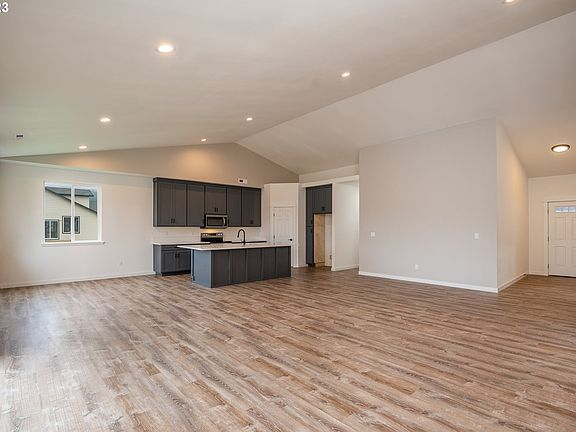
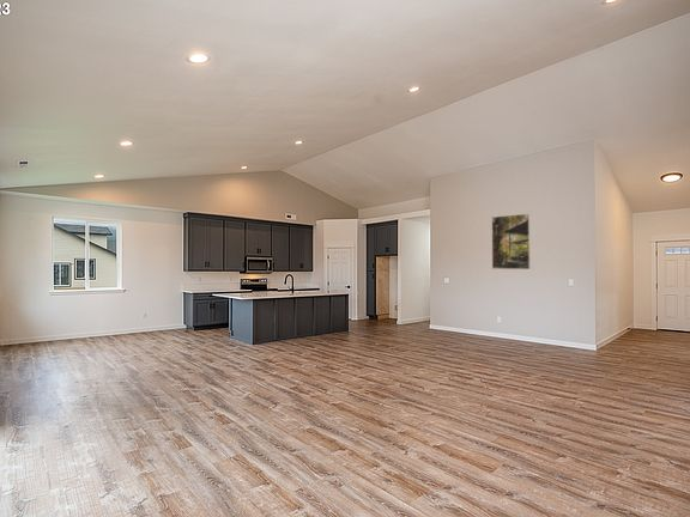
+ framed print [491,213,532,270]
